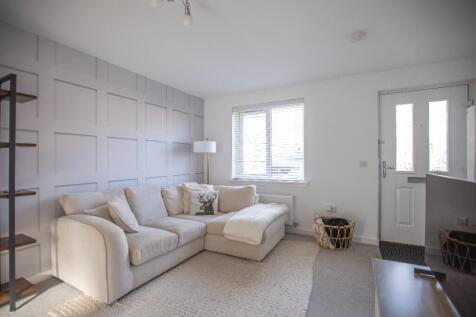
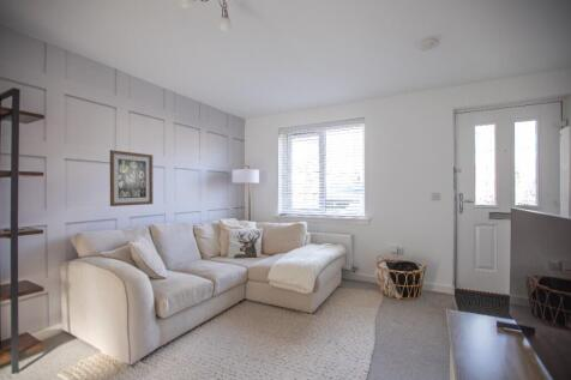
+ wall art [109,149,154,207]
